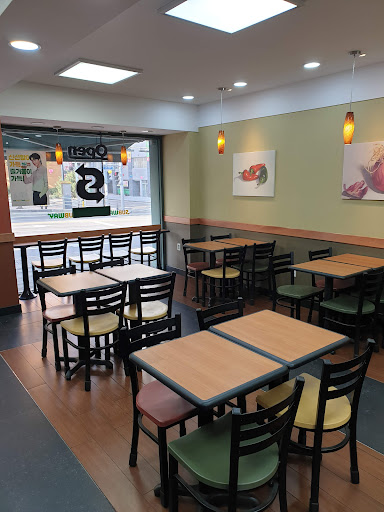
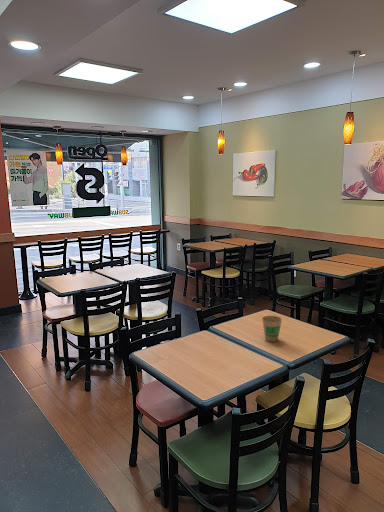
+ paper cup [261,315,283,343]
